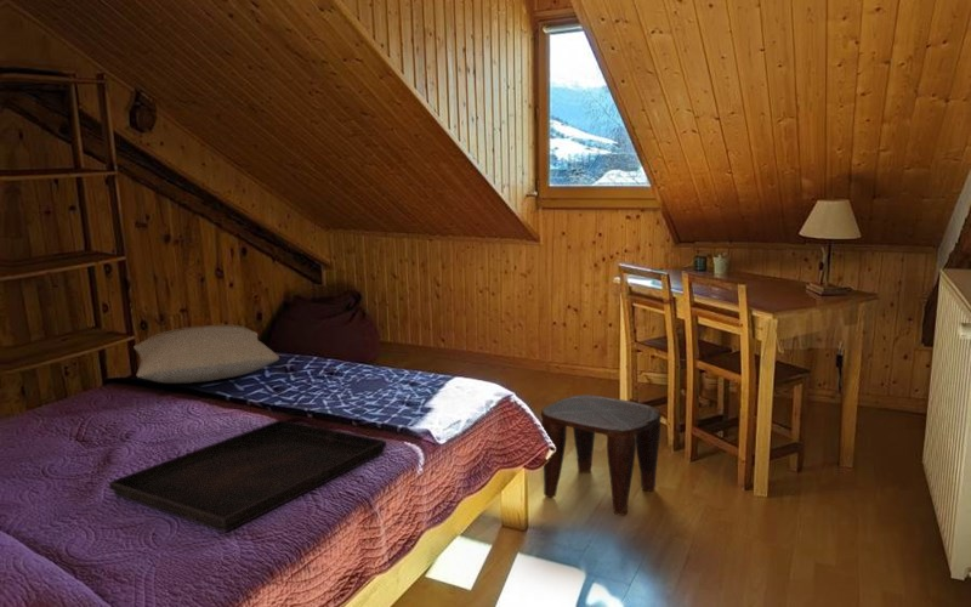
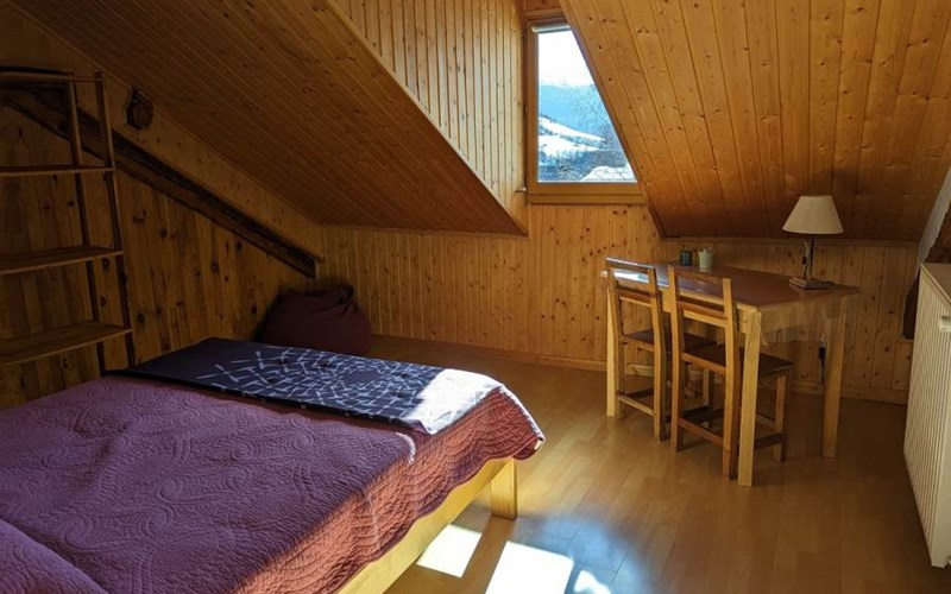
- serving tray [108,419,387,533]
- pillow [132,324,280,384]
- stool [540,393,663,517]
